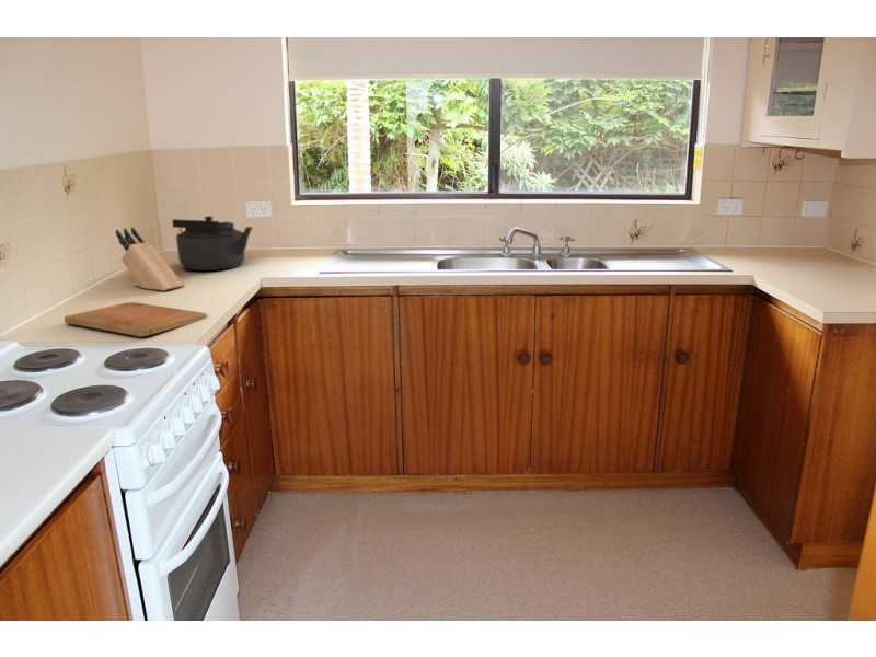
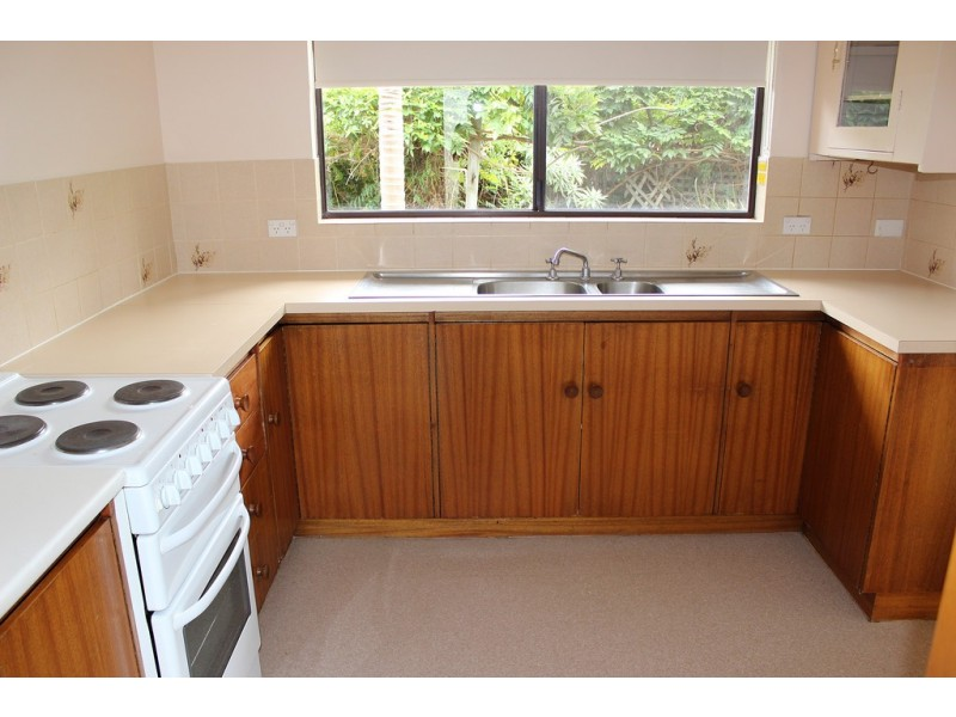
- kettle [171,215,254,272]
- knife block [115,226,185,292]
- cutting board [64,301,208,337]
